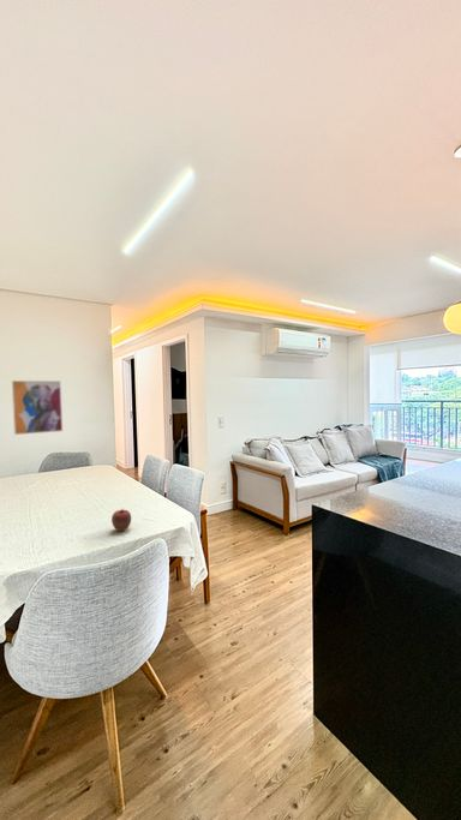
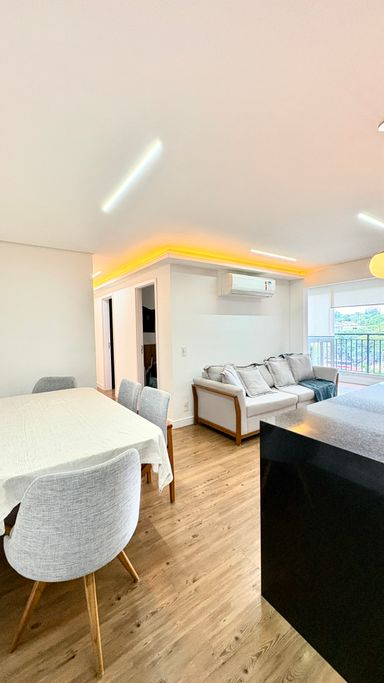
- wall art [11,379,64,436]
- apple [110,508,132,532]
